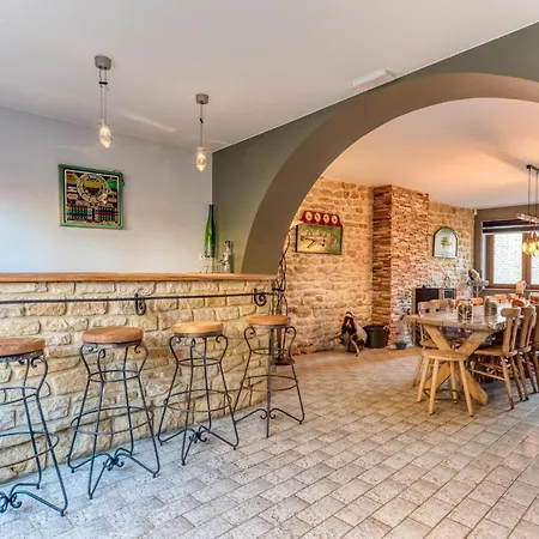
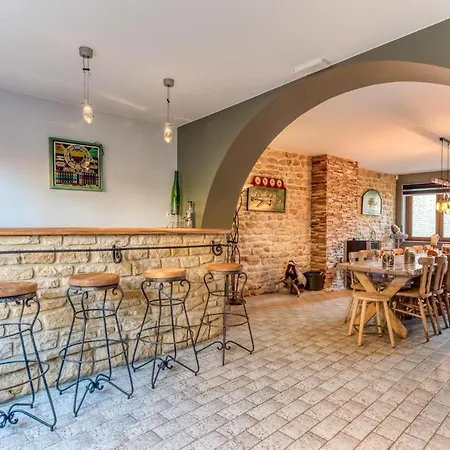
- potted plant [386,321,410,350]
